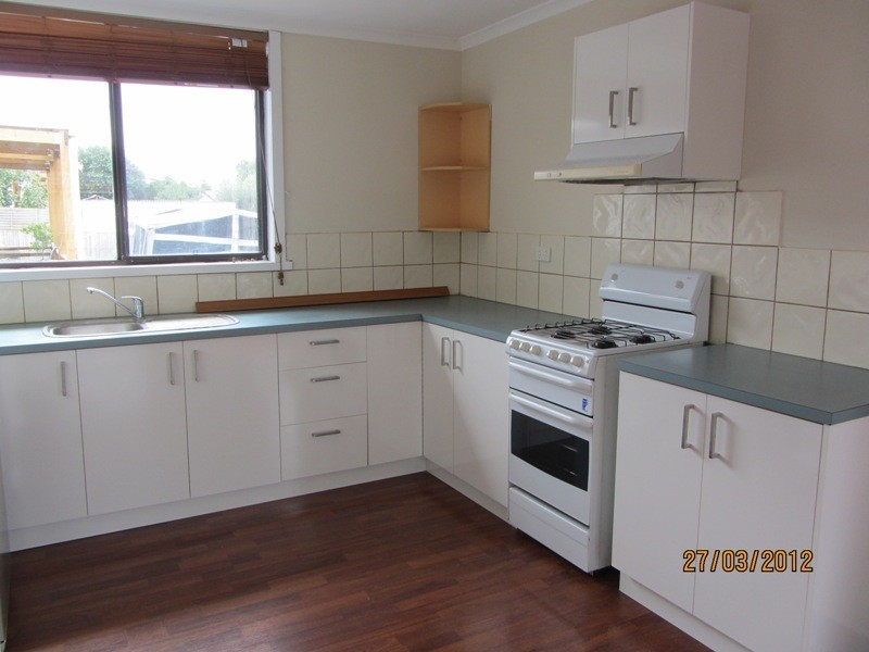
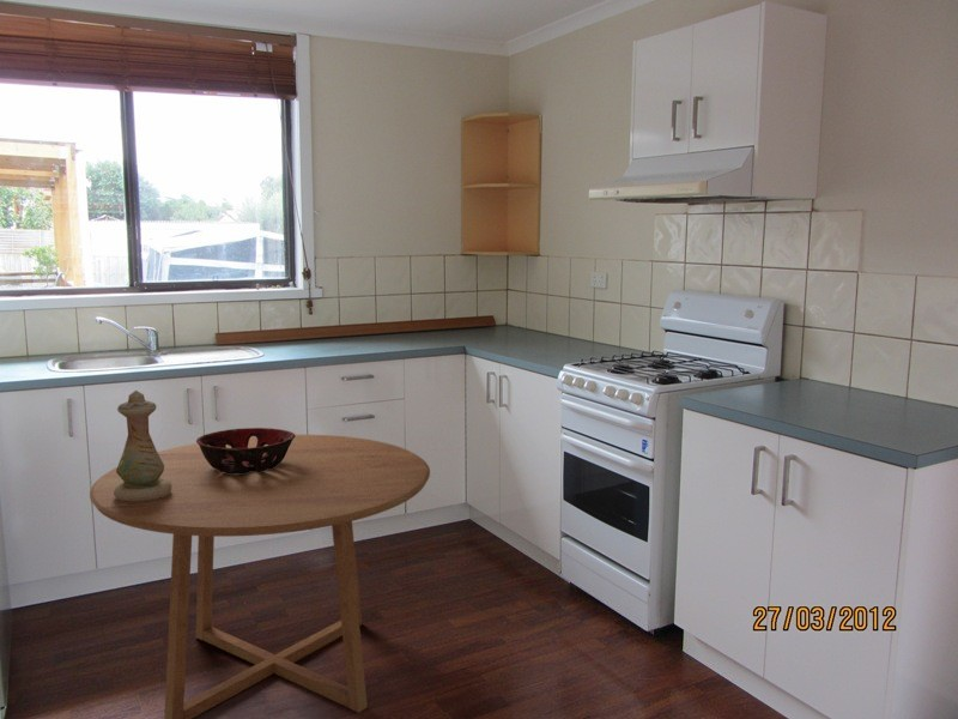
+ dining table [89,434,431,719]
+ vase [114,389,172,502]
+ decorative bowl [195,427,296,475]
